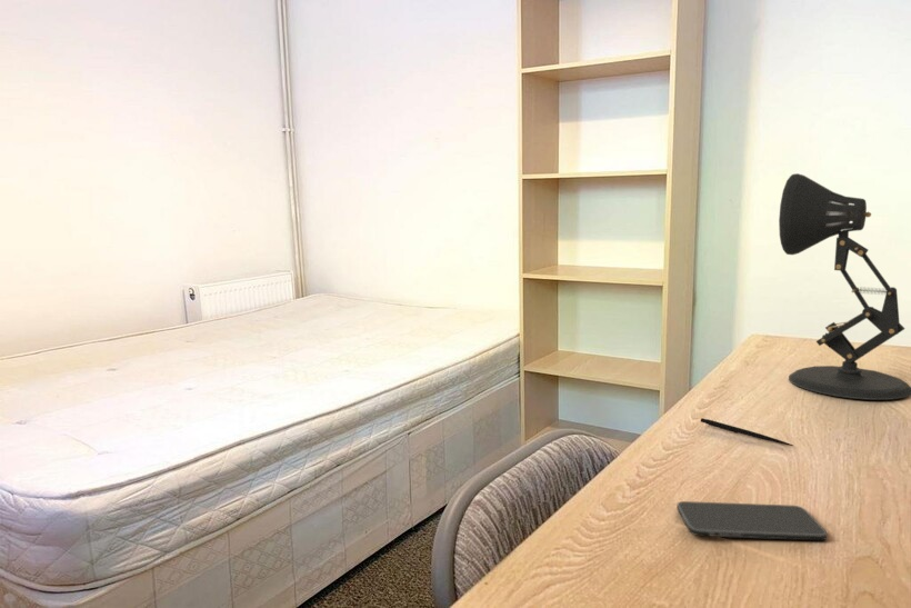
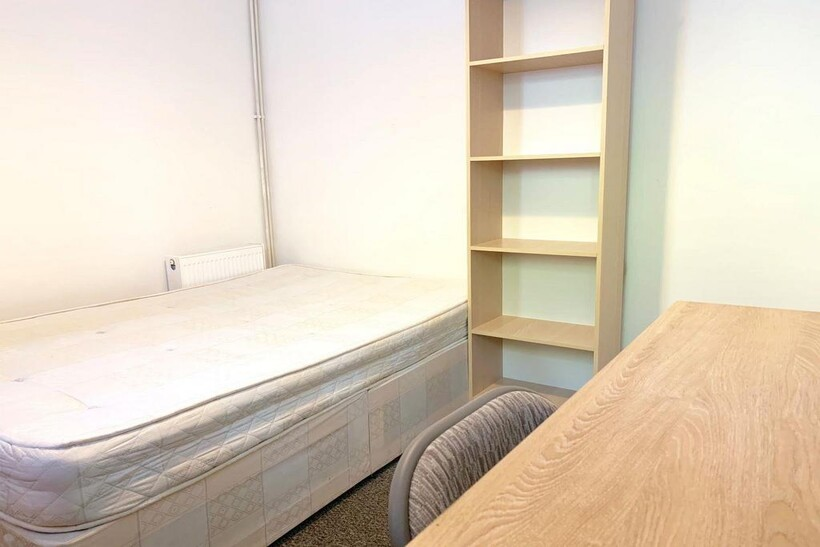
- desk lamp [778,172,911,401]
- smartphone [675,500,828,541]
- pen [700,417,794,447]
